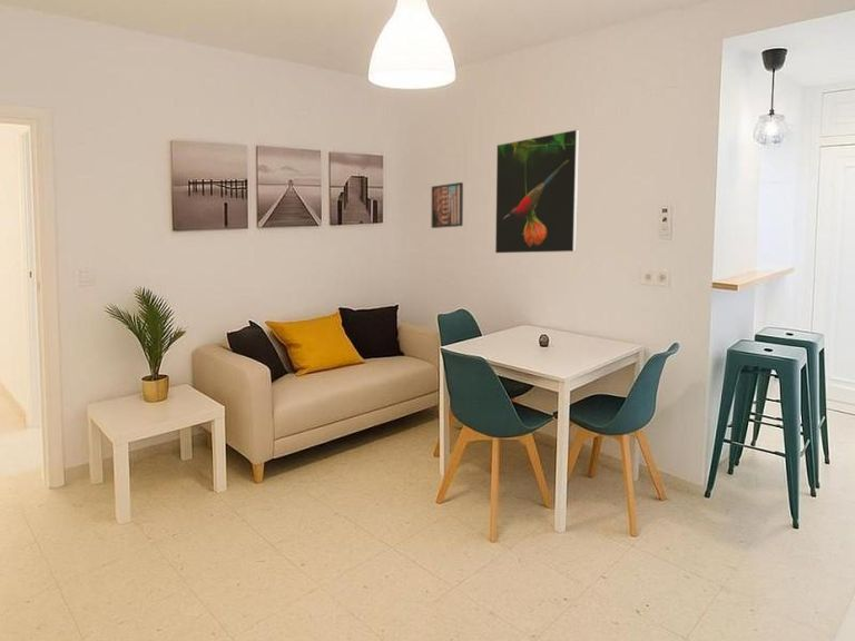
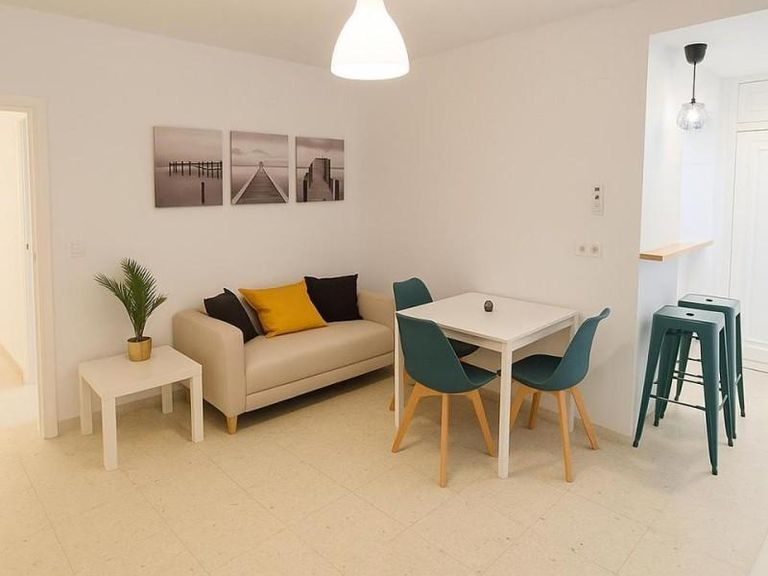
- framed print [494,128,580,255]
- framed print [431,181,464,229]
